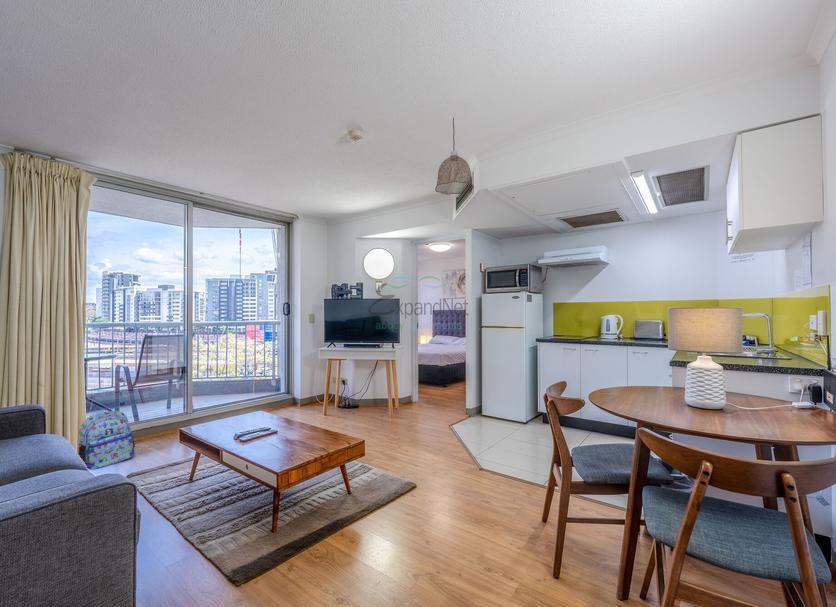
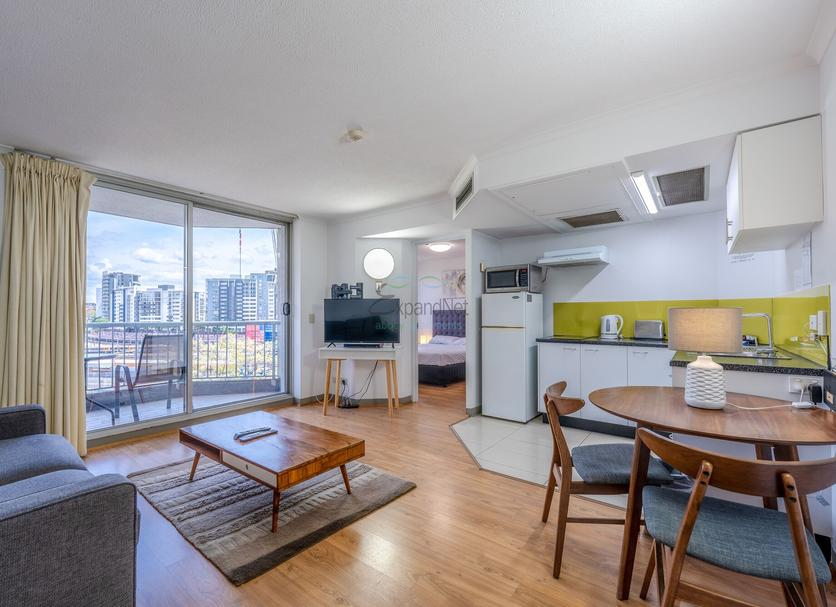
- backpack [78,410,136,470]
- pendant lamp [434,117,475,195]
